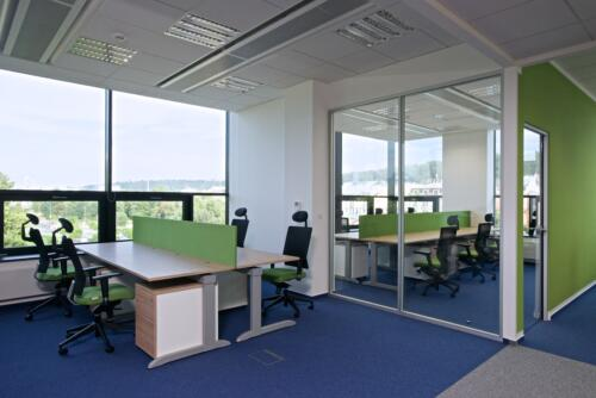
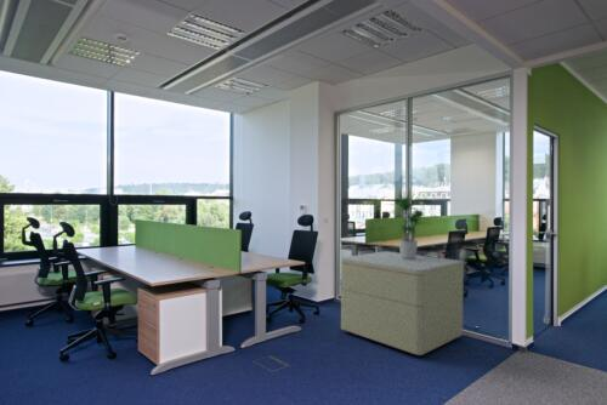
+ nightstand [340,250,465,356]
+ potted plant [385,189,432,259]
